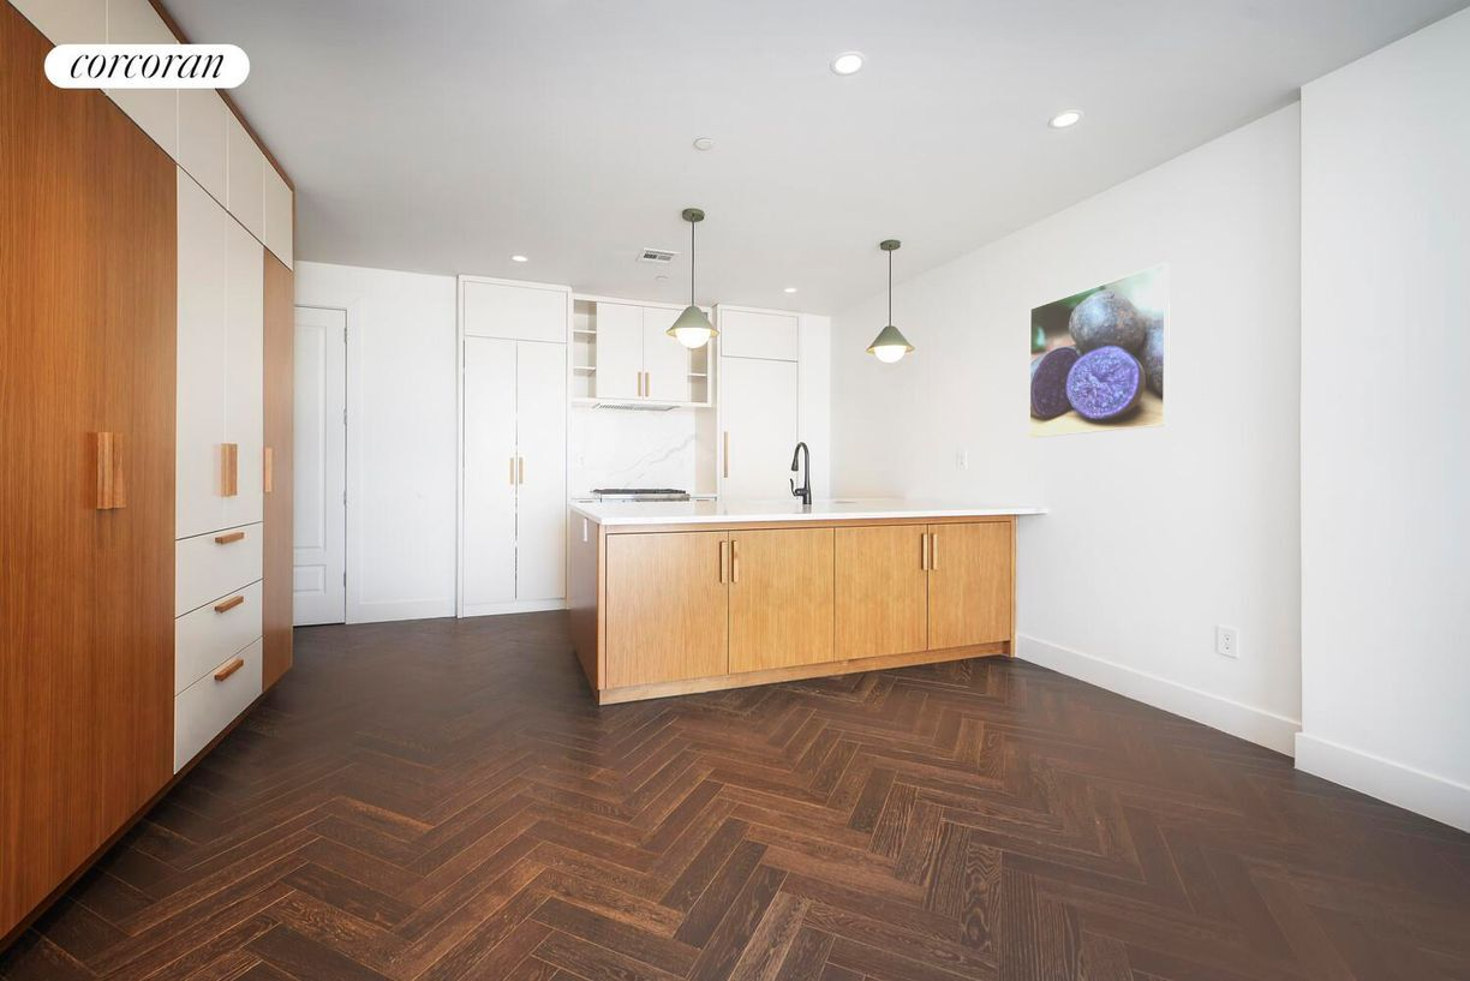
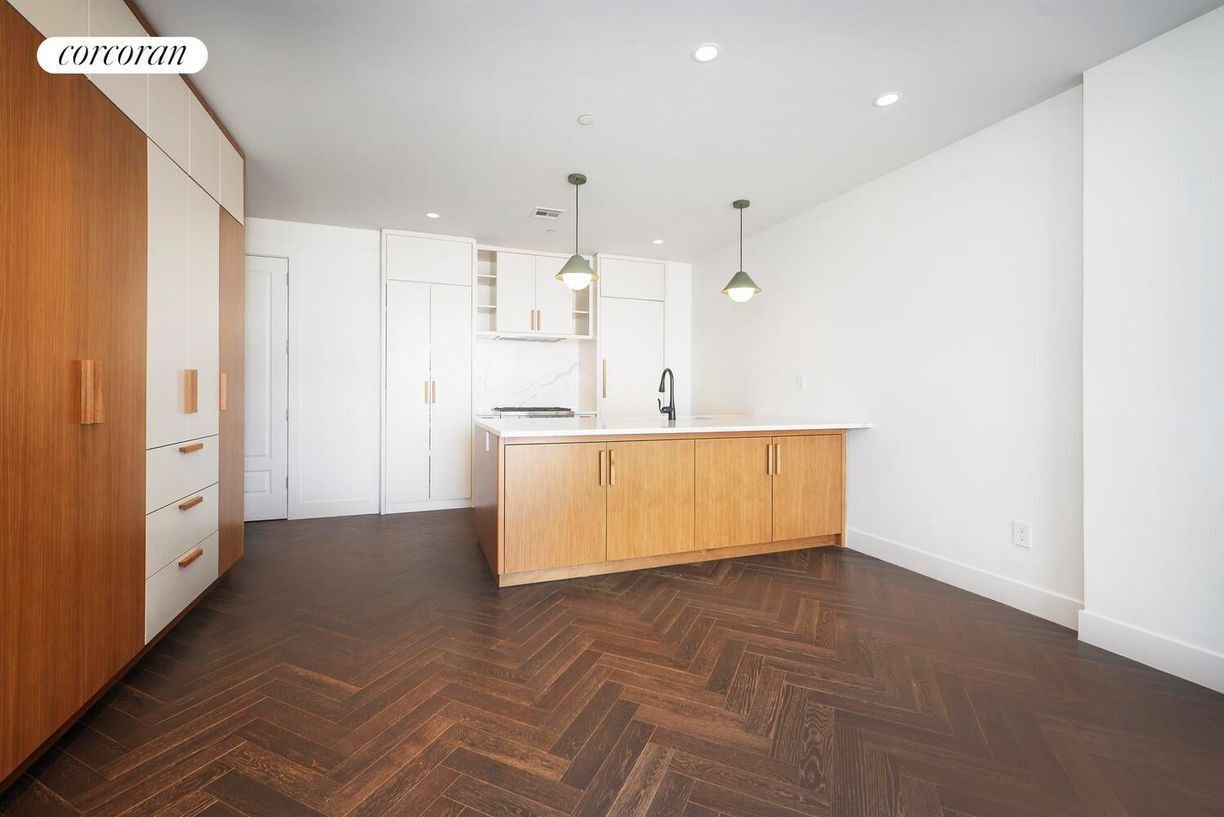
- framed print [1028,262,1171,438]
